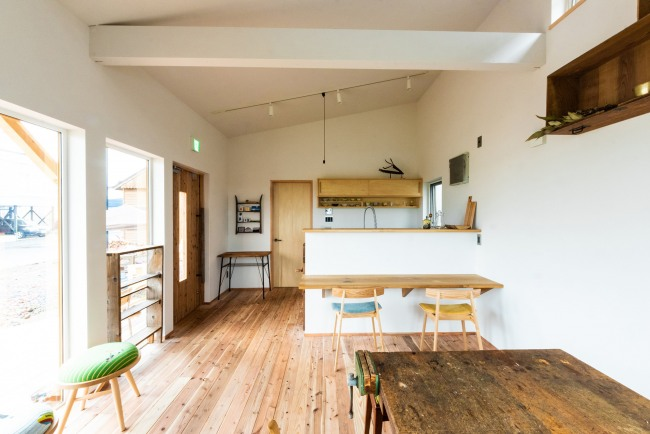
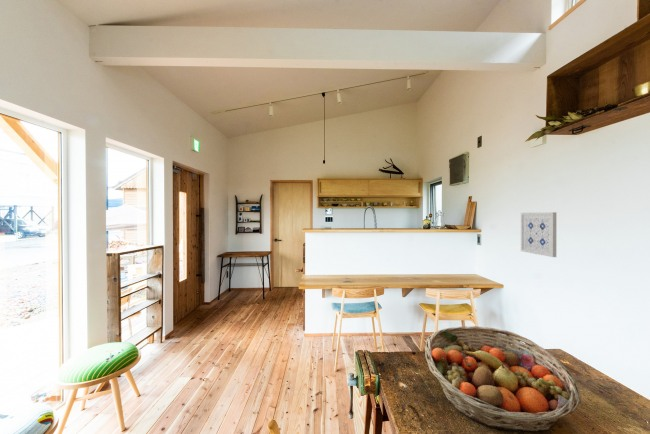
+ wall art [520,211,557,258]
+ fruit basket [424,325,582,433]
